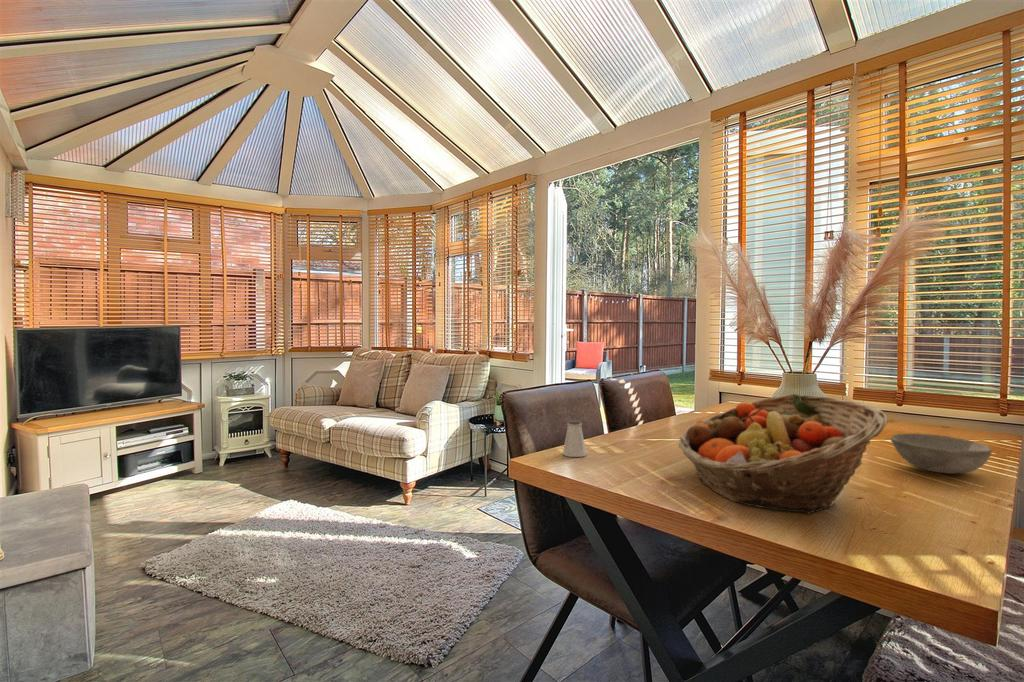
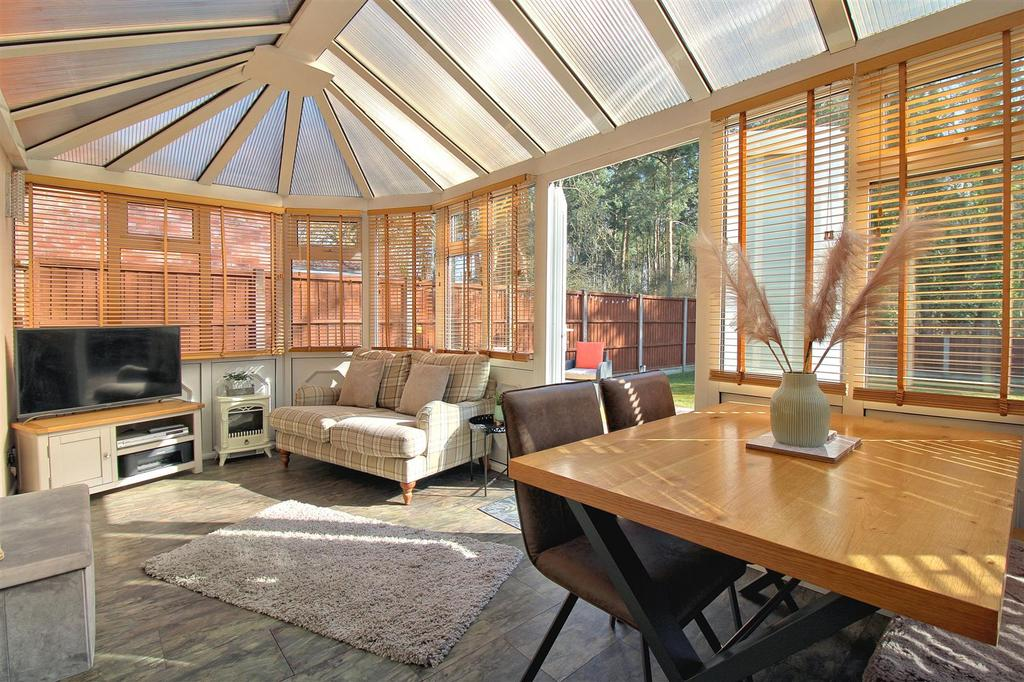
- fruit basket [677,393,888,515]
- bowl [890,433,993,475]
- saltshaker [562,419,587,458]
